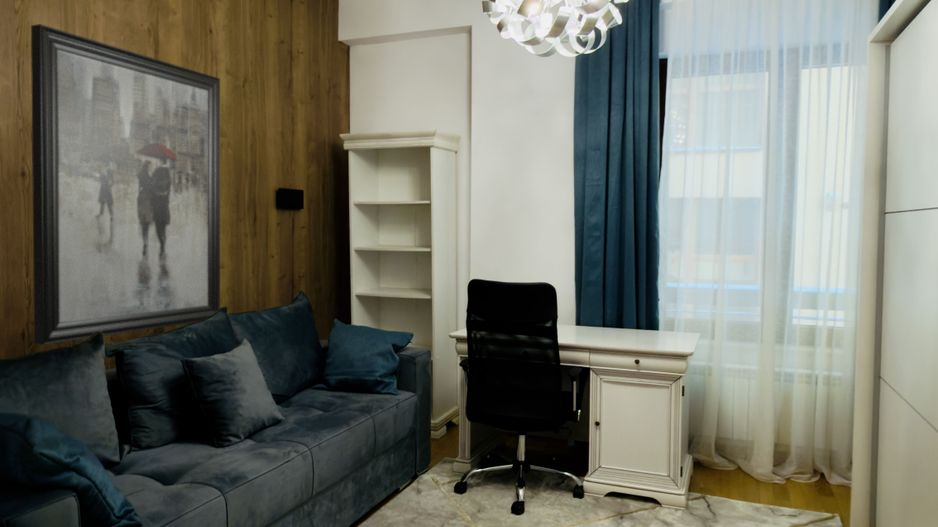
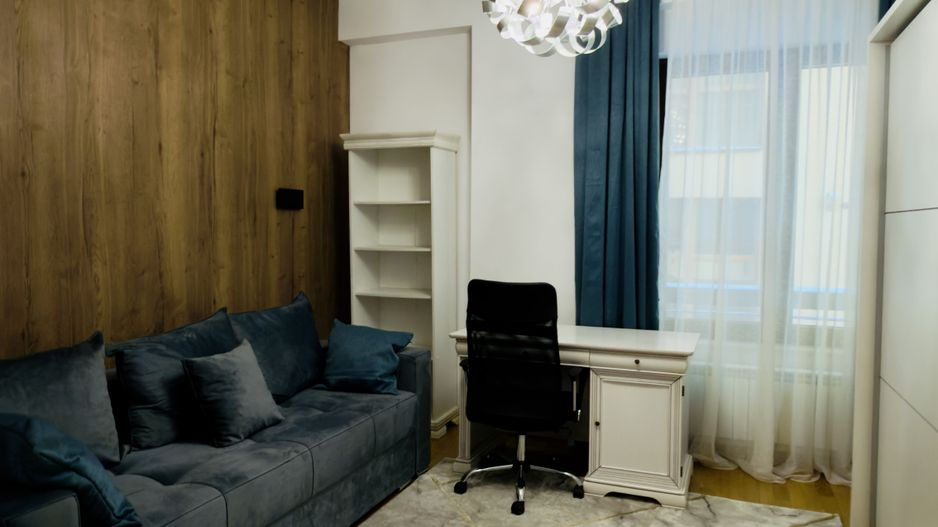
- wall art [30,23,221,346]
